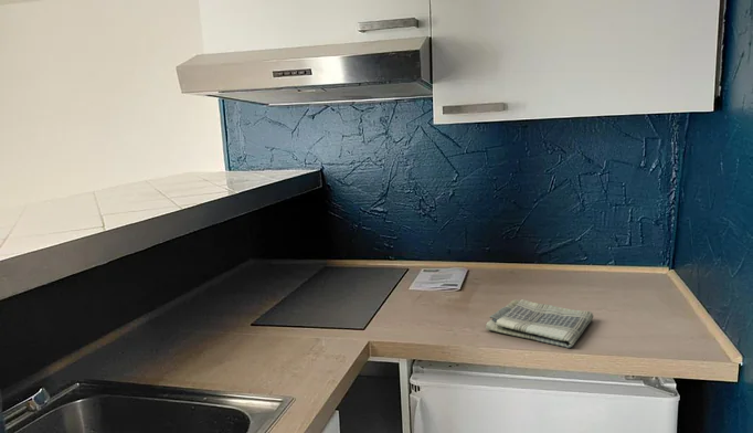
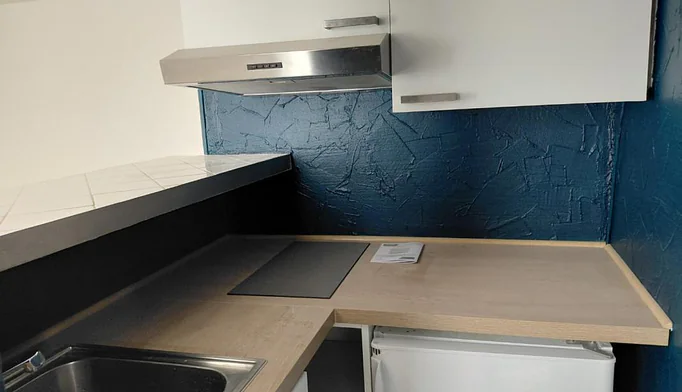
- dish towel [485,298,594,349]
